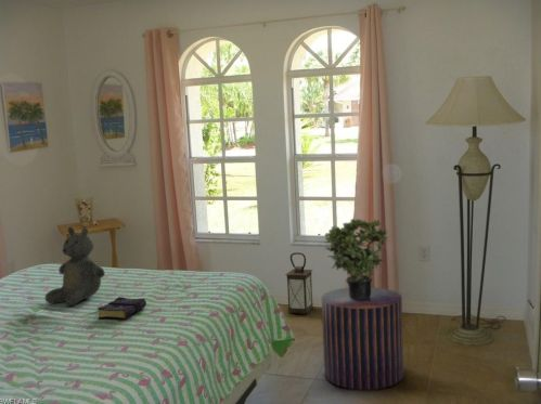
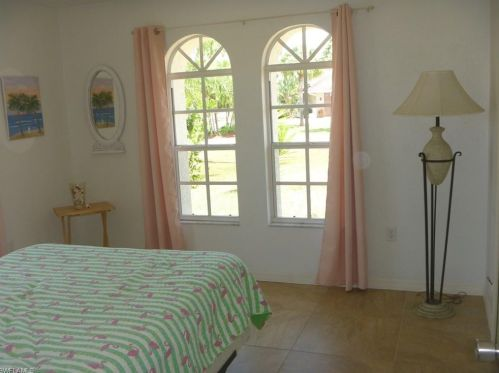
- lantern [284,251,314,315]
- potted plant [324,218,390,299]
- stool [321,286,404,391]
- teddy bear [44,226,106,307]
- book [96,296,147,321]
